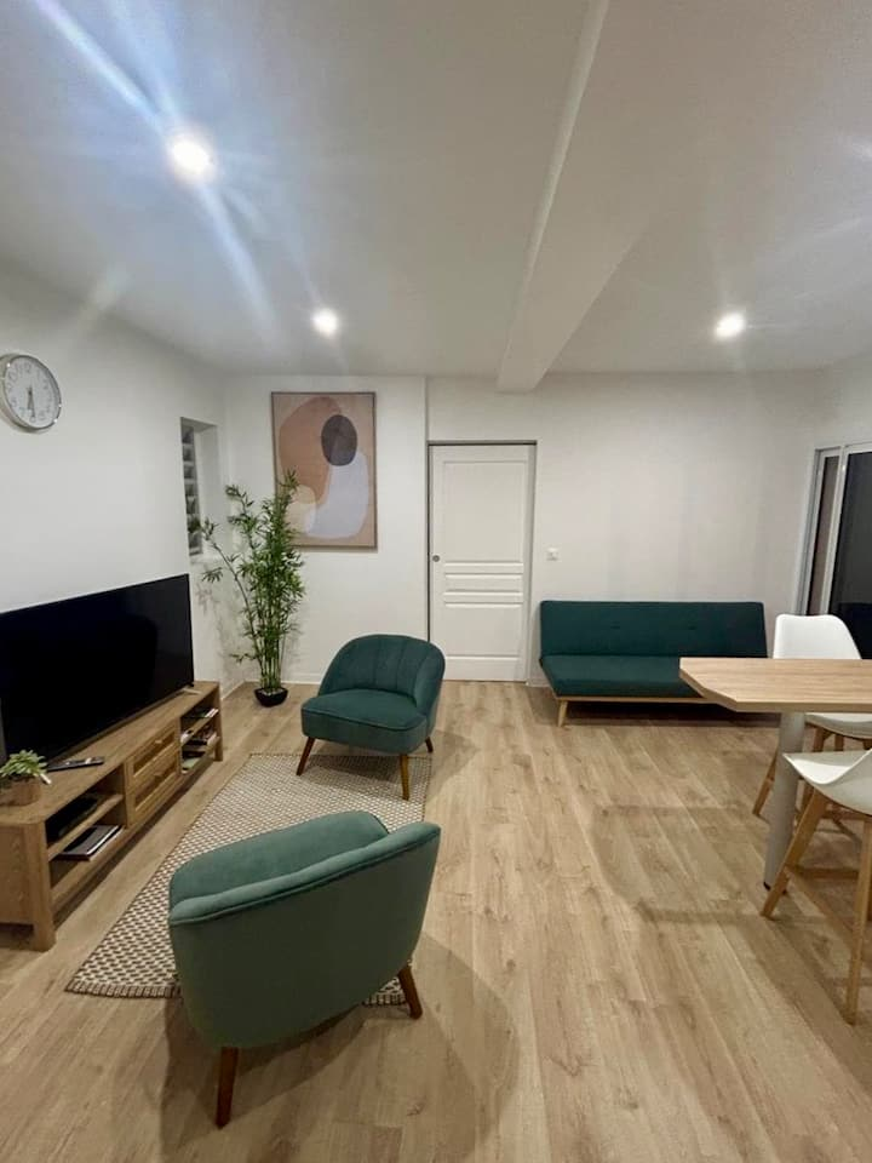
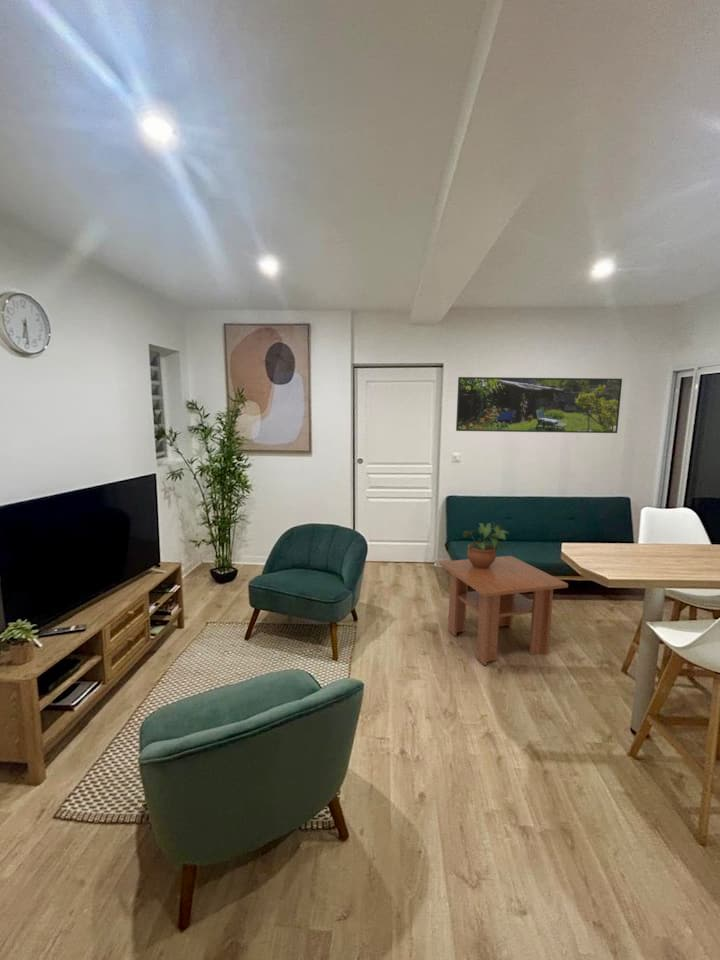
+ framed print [455,376,623,434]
+ potted plant [461,520,510,568]
+ coffee table [439,555,569,666]
